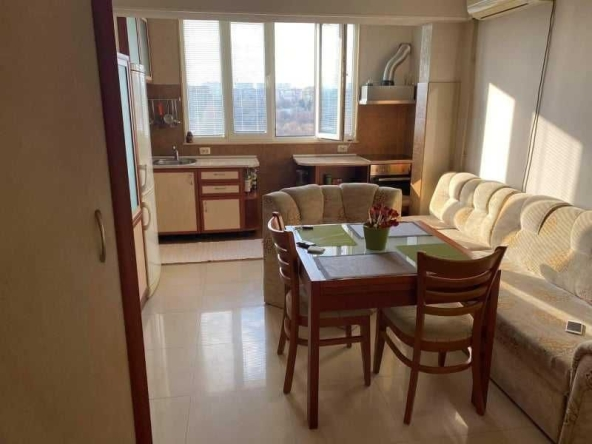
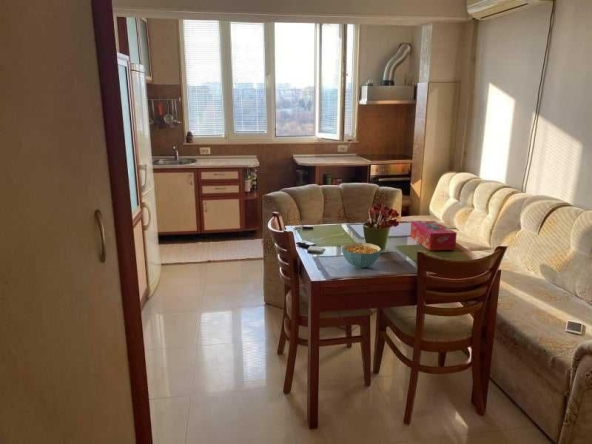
+ cereal bowl [341,242,382,269]
+ tissue box [409,220,458,251]
